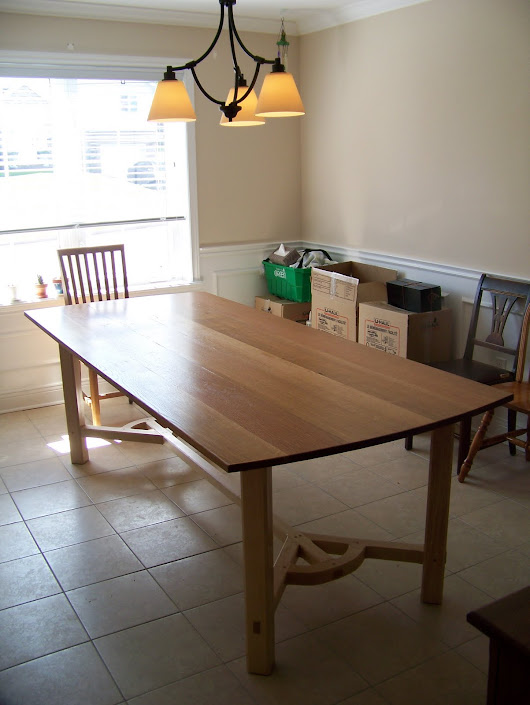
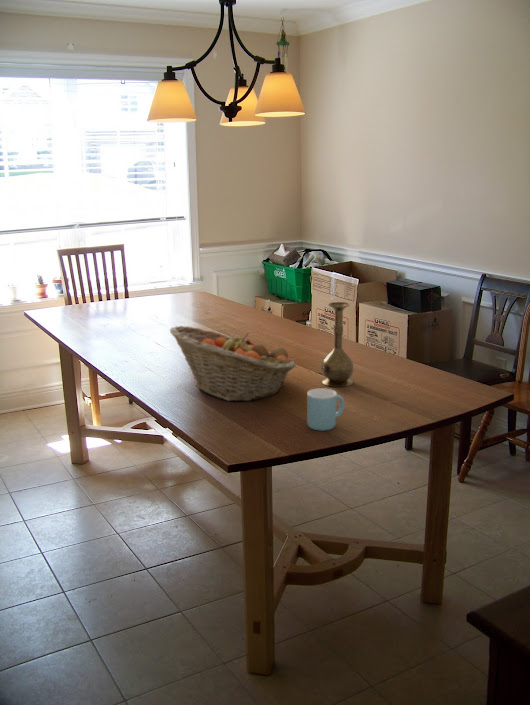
+ vase [320,301,355,388]
+ mug [306,387,346,432]
+ fruit basket [169,325,297,402]
